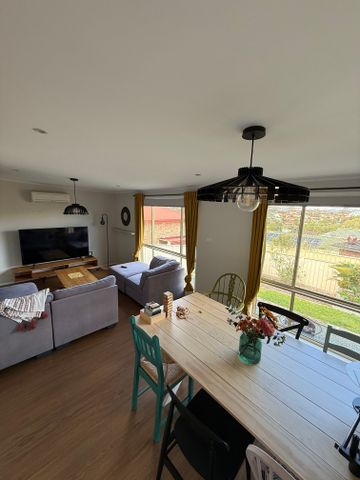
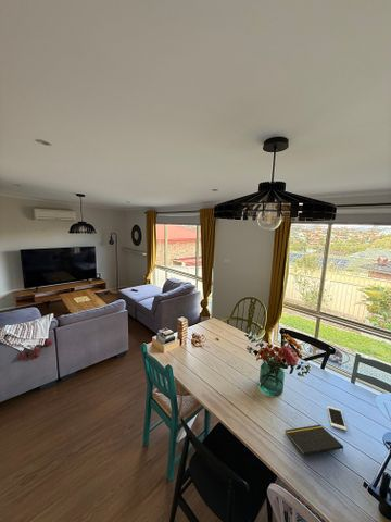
+ notepad [285,424,344,457]
+ cell phone [326,405,348,432]
